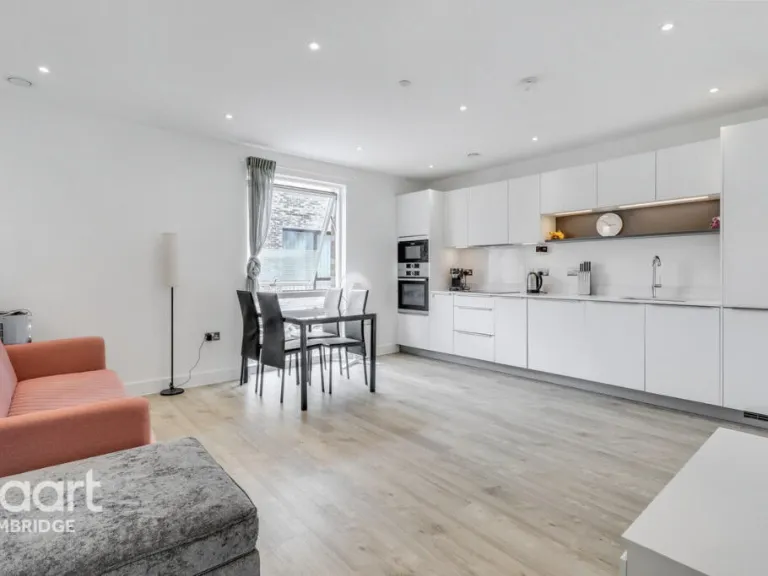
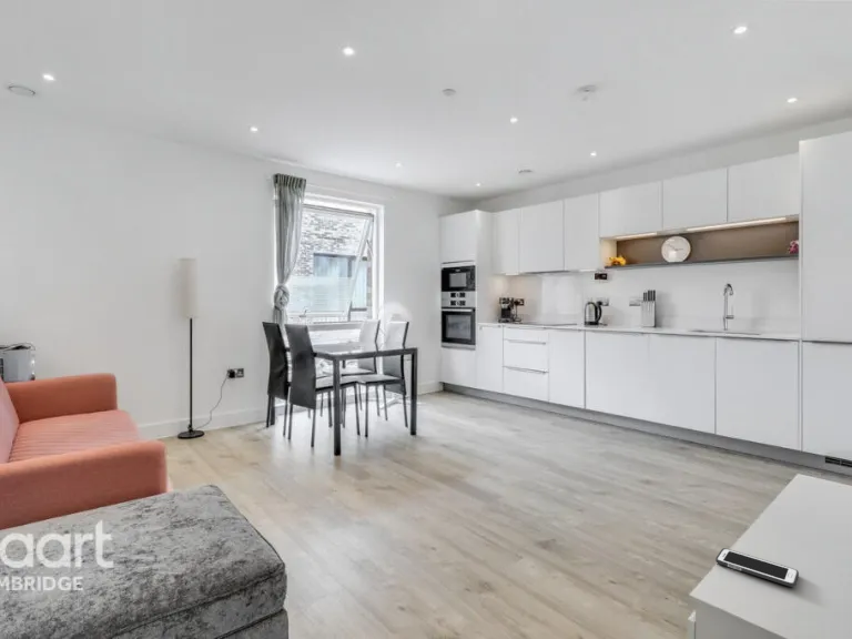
+ cell phone [714,547,800,588]
